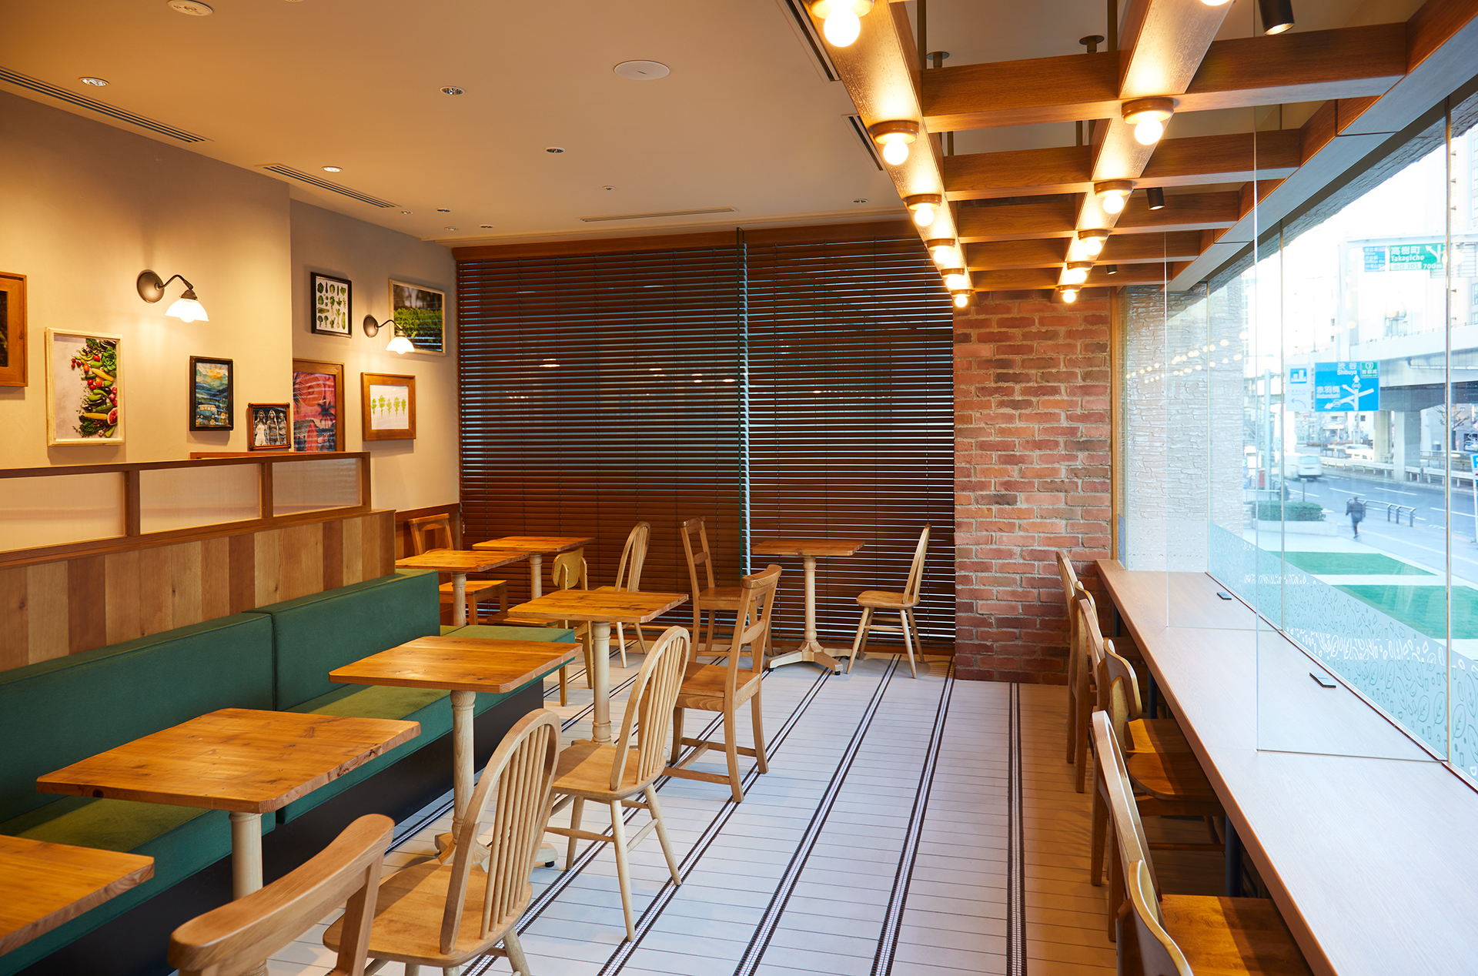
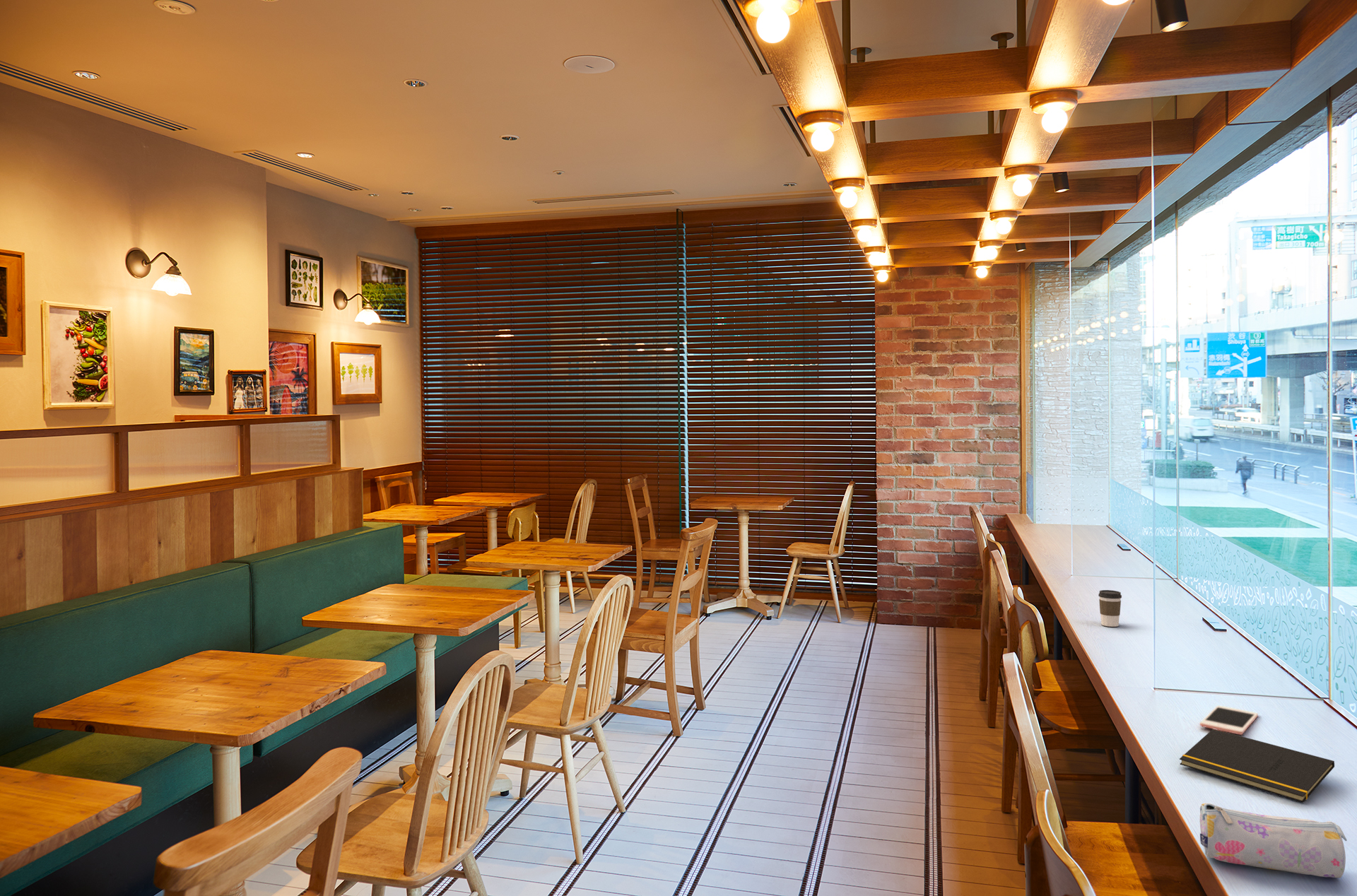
+ notepad [1179,729,1335,803]
+ pencil case [1199,803,1348,878]
+ cell phone [1199,705,1259,736]
+ coffee cup [1098,589,1122,627]
